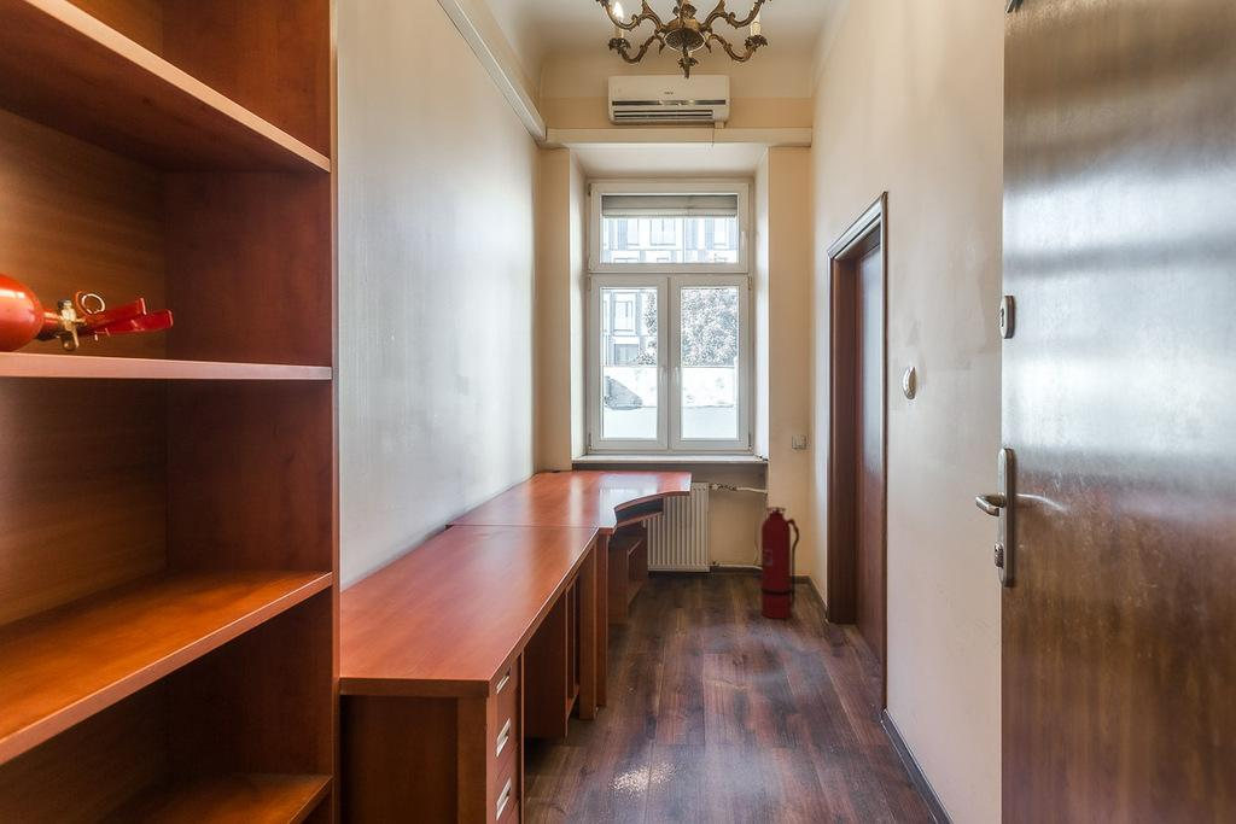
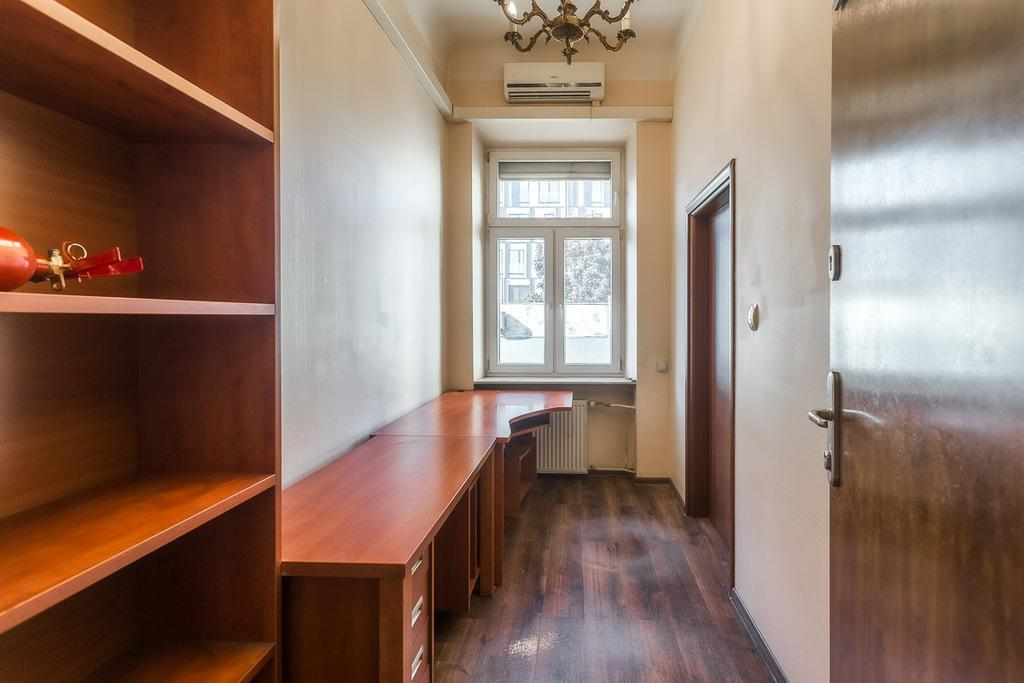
- fire extinguisher [760,505,800,620]
